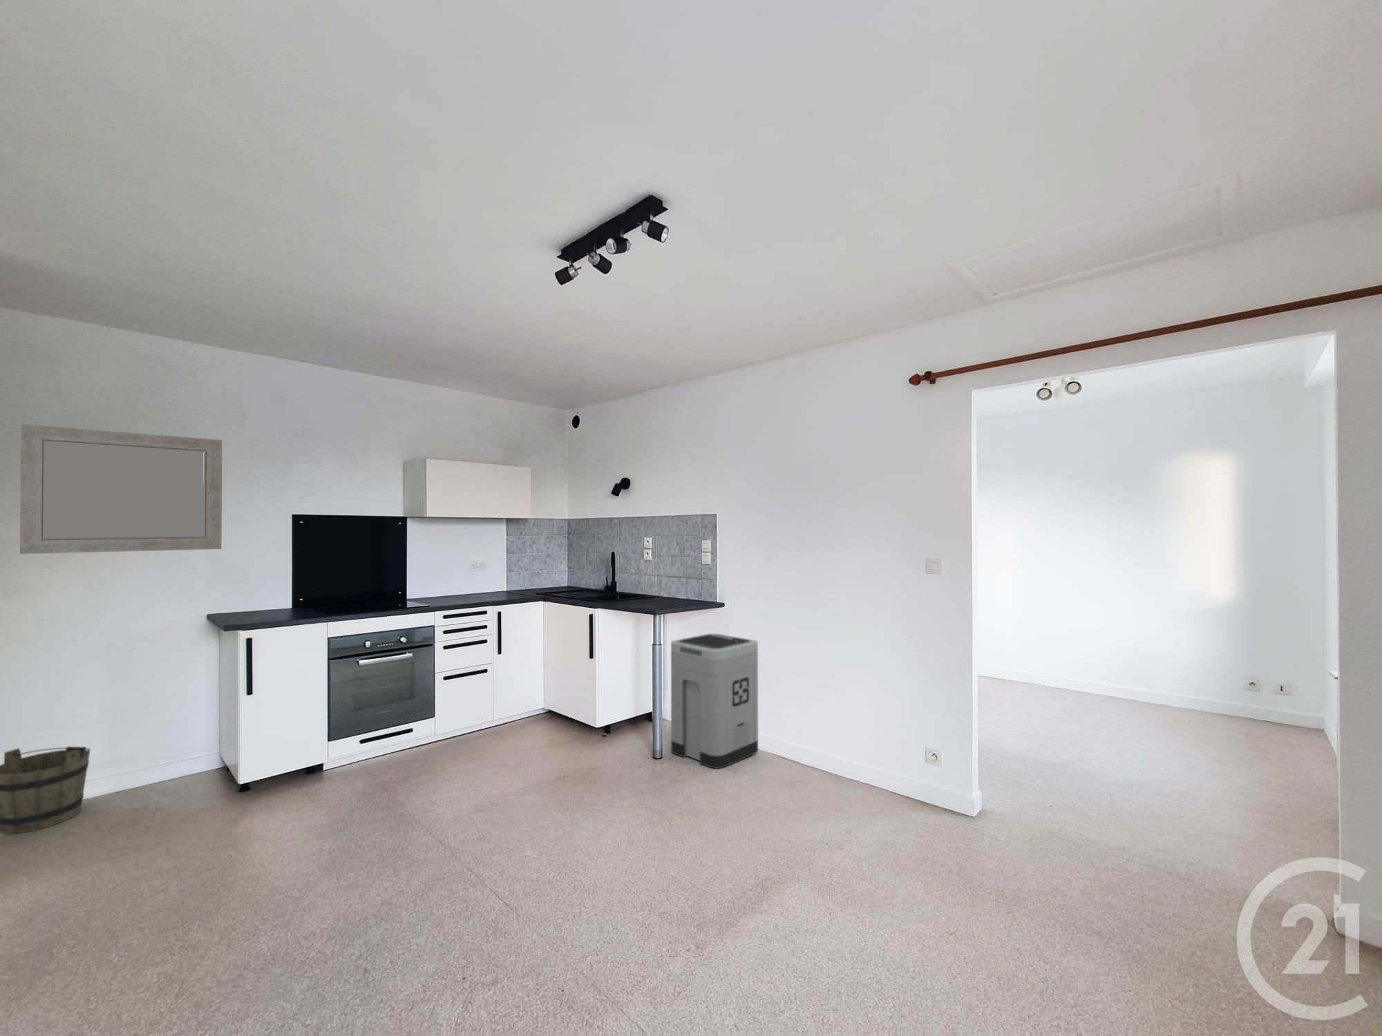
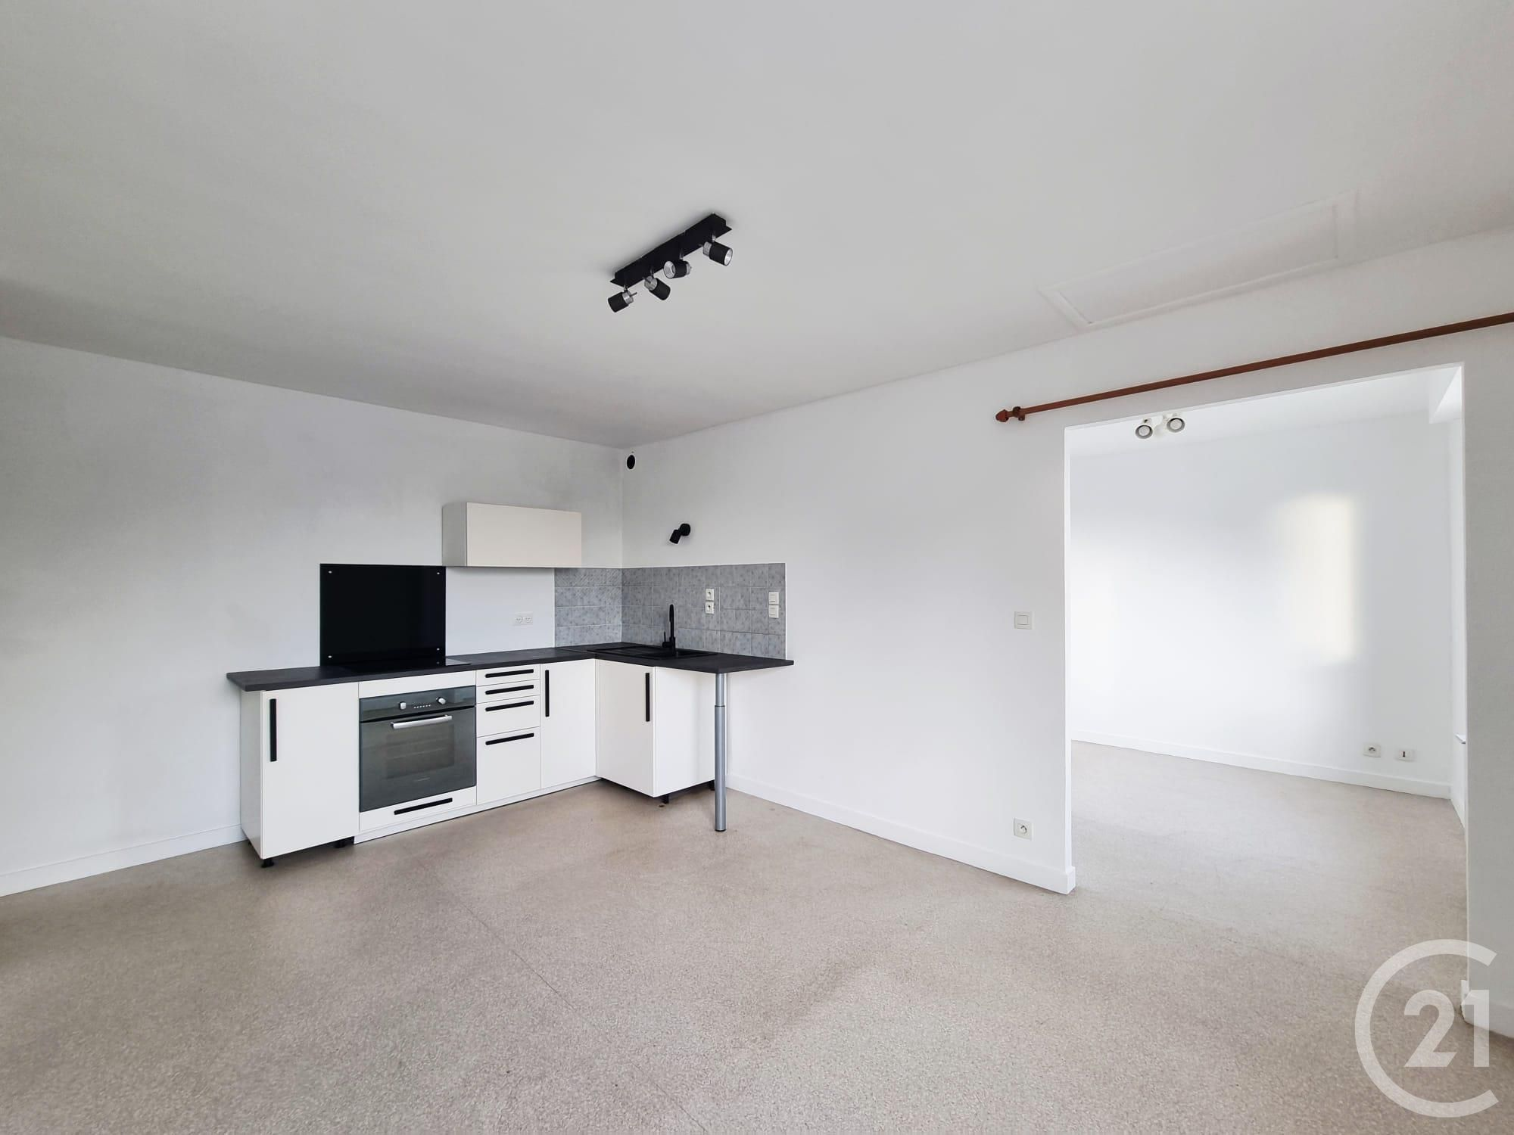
- trash can [670,633,758,769]
- home mirror [20,423,223,555]
- bucket [0,745,91,835]
